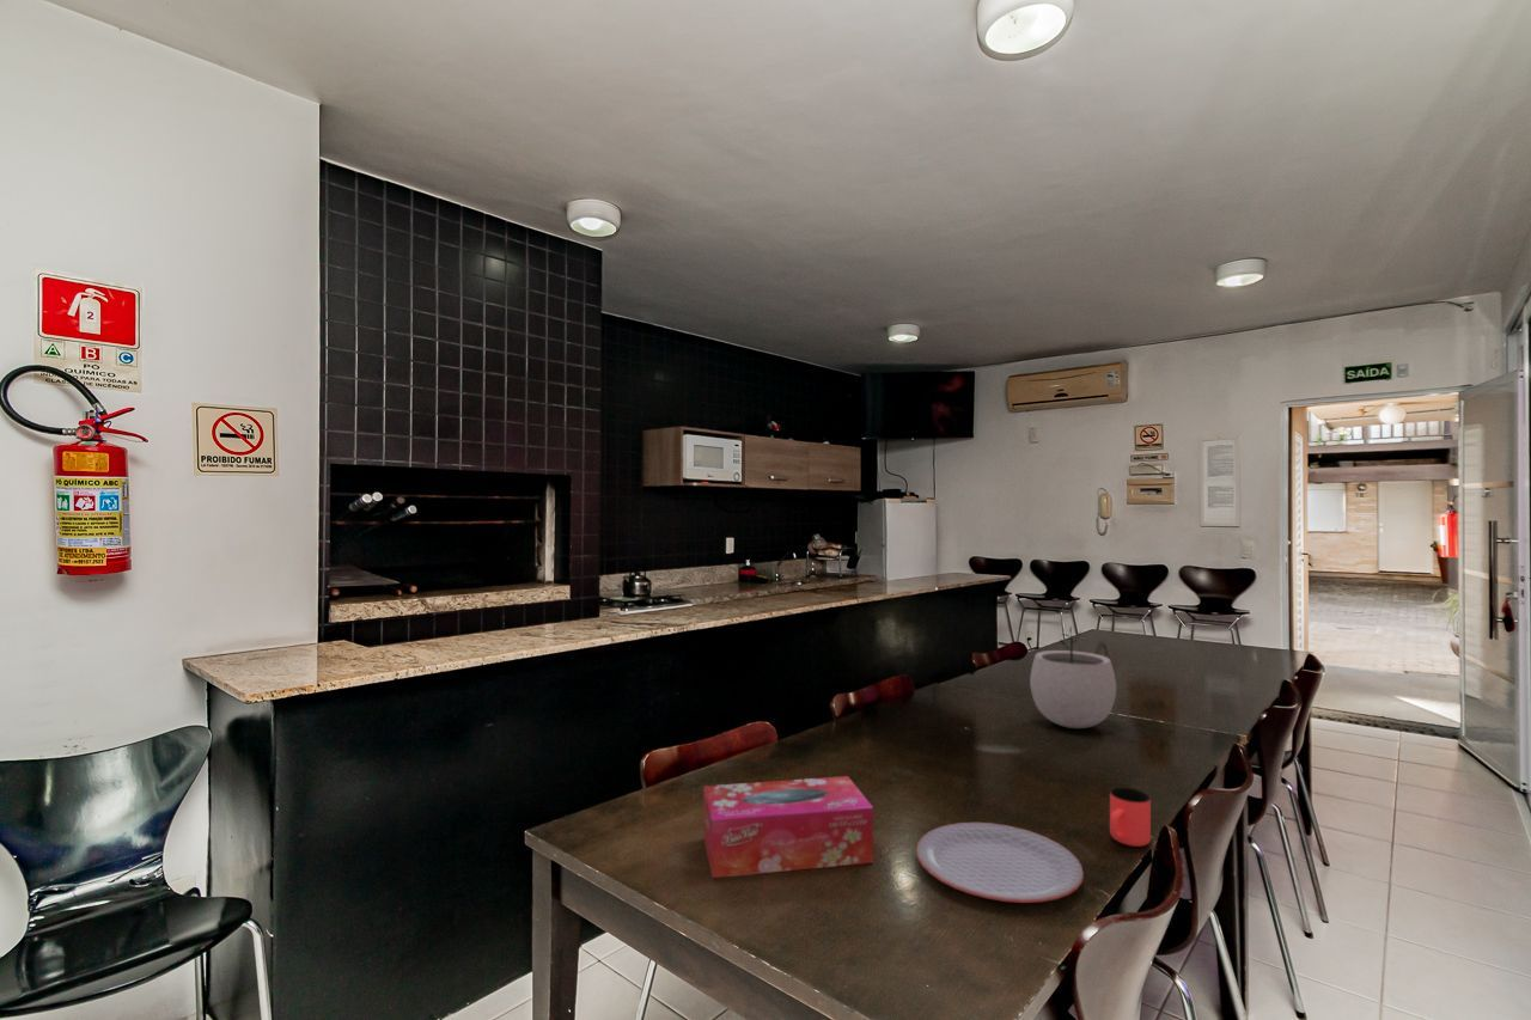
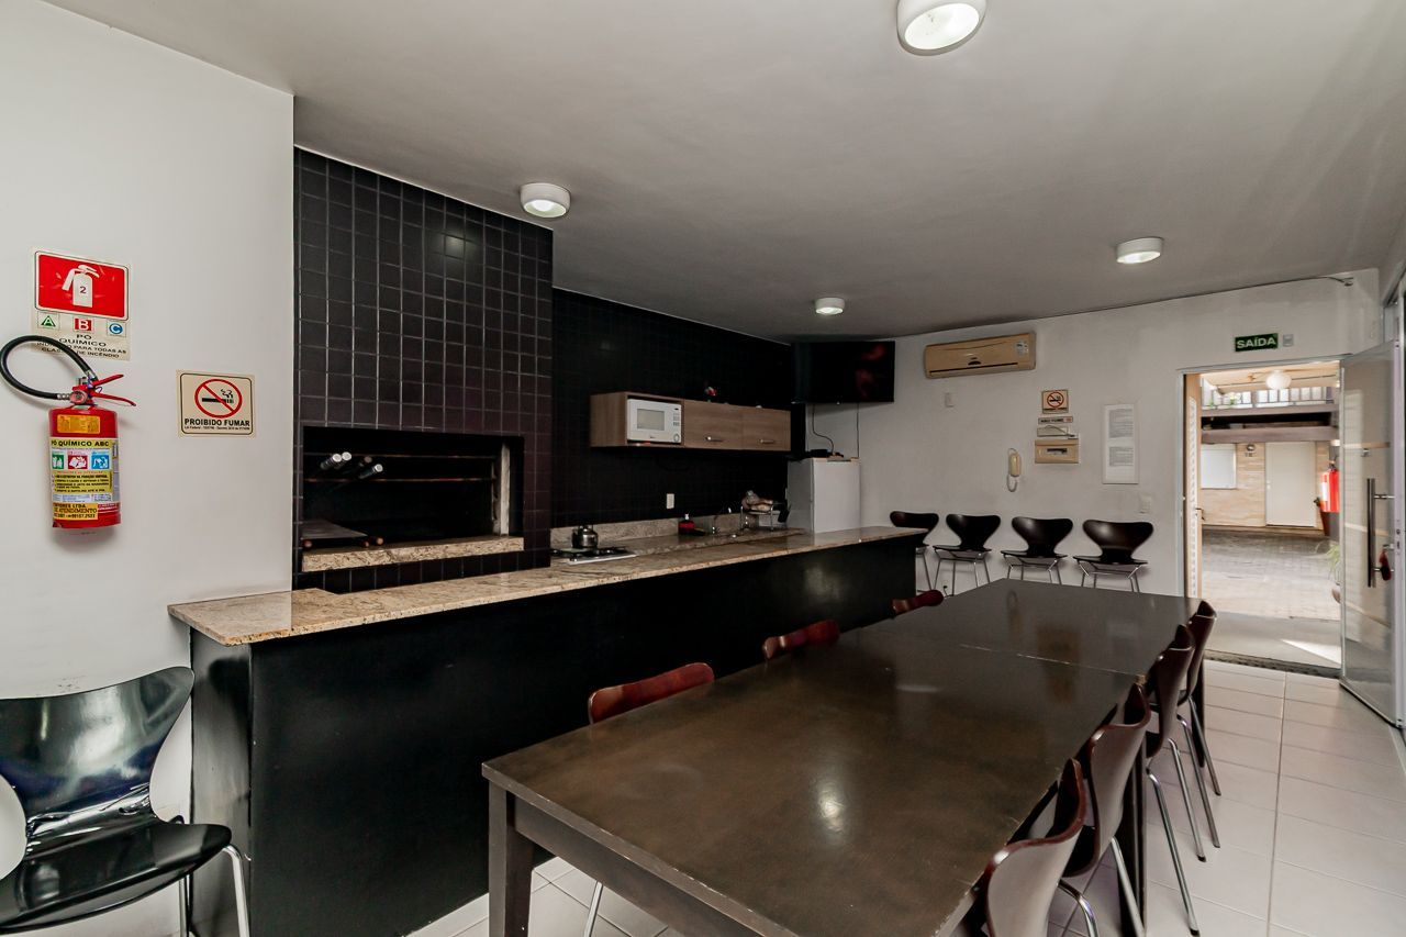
- tissue box [702,775,874,879]
- cup [1109,787,1152,848]
- plate [915,822,1085,904]
- plant pot [1029,625,1117,729]
